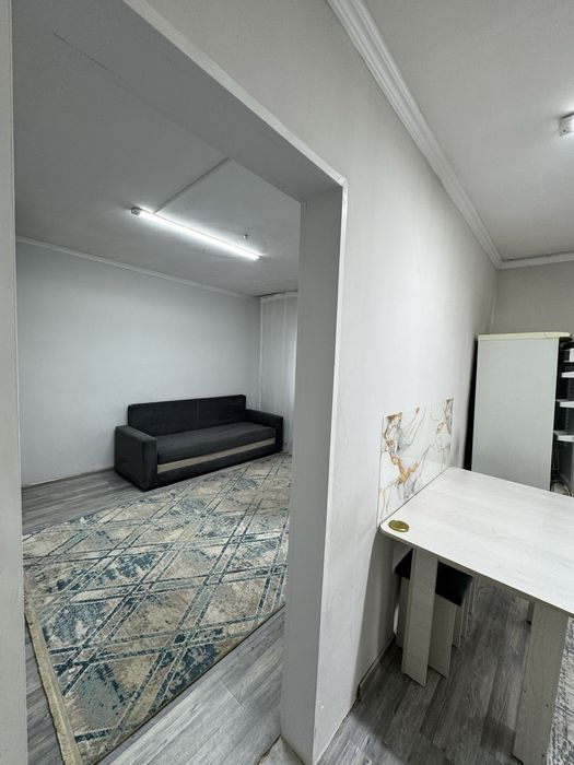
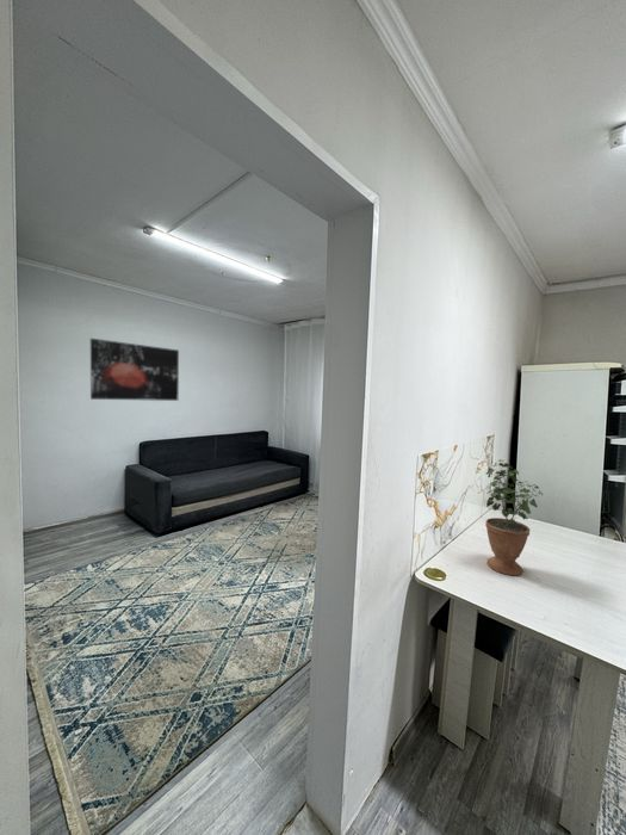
+ potted plant [484,458,544,576]
+ wall art [89,338,180,402]
